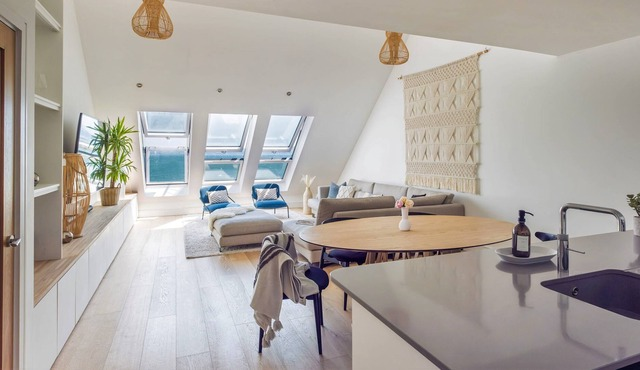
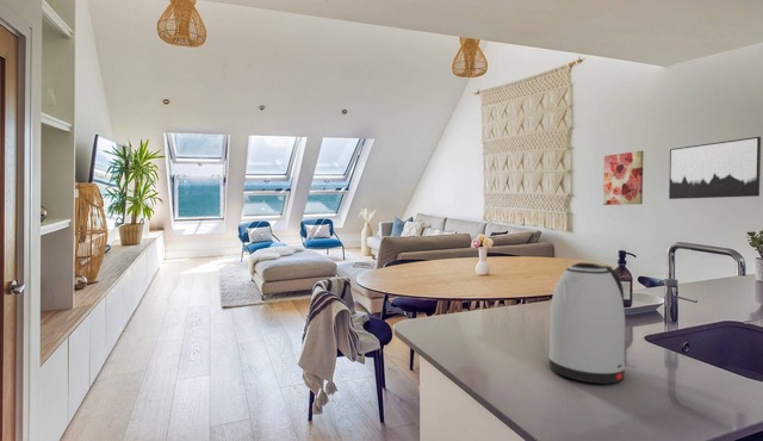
+ wall art [602,150,645,206]
+ wall art [668,136,762,200]
+ kettle [547,262,626,384]
